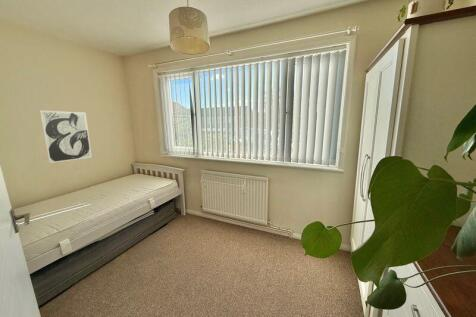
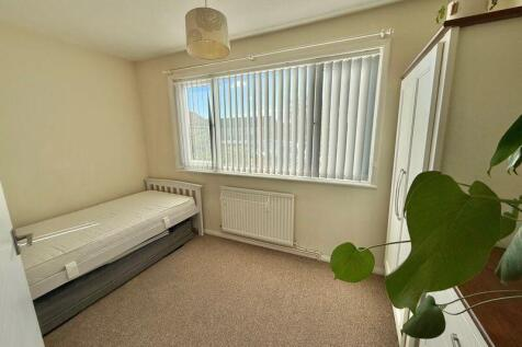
- wall art [39,109,93,164]
